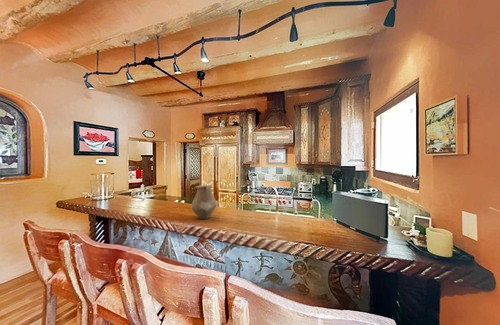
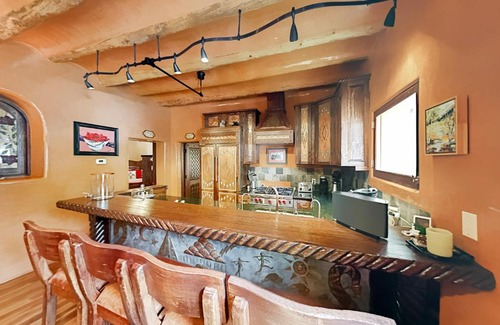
- pitcher [190,184,218,220]
